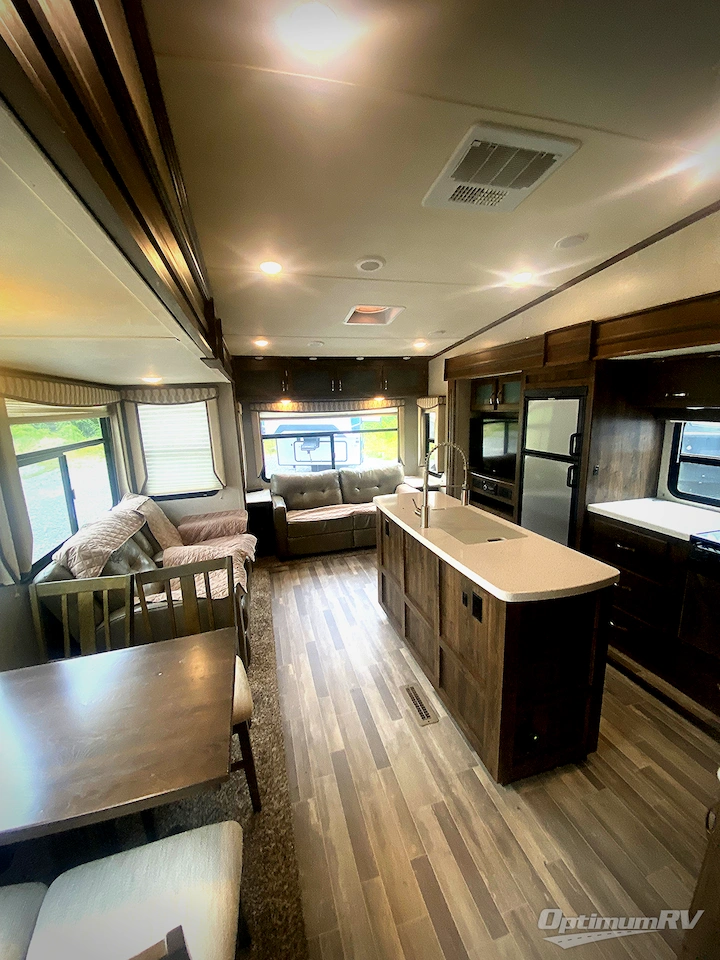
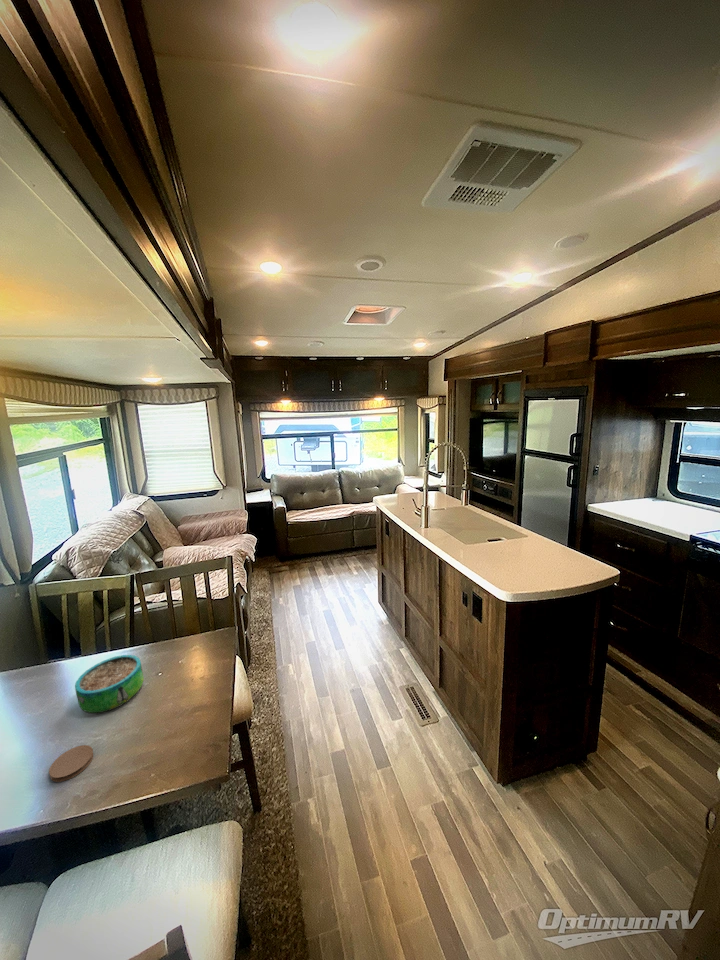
+ decorative bowl [74,654,145,714]
+ coaster [48,744,94,783]
